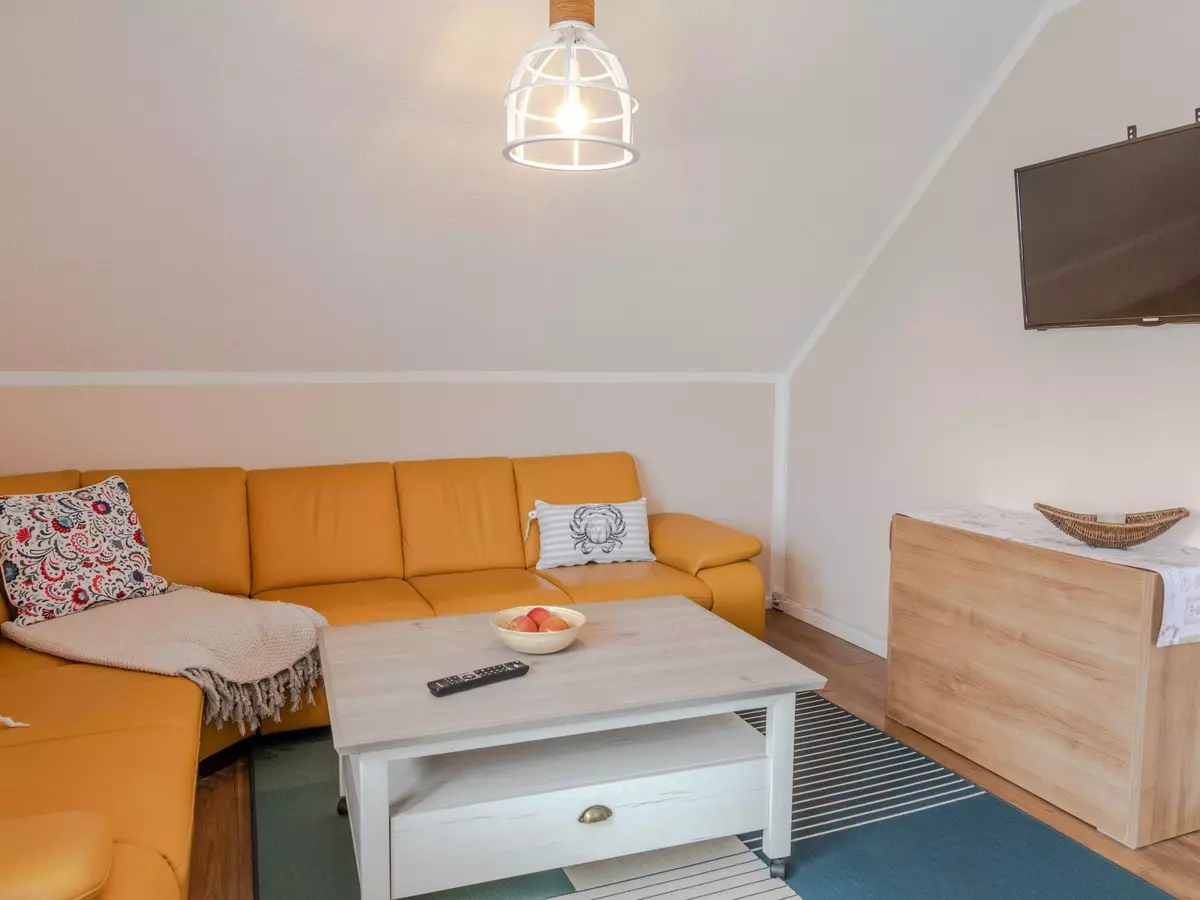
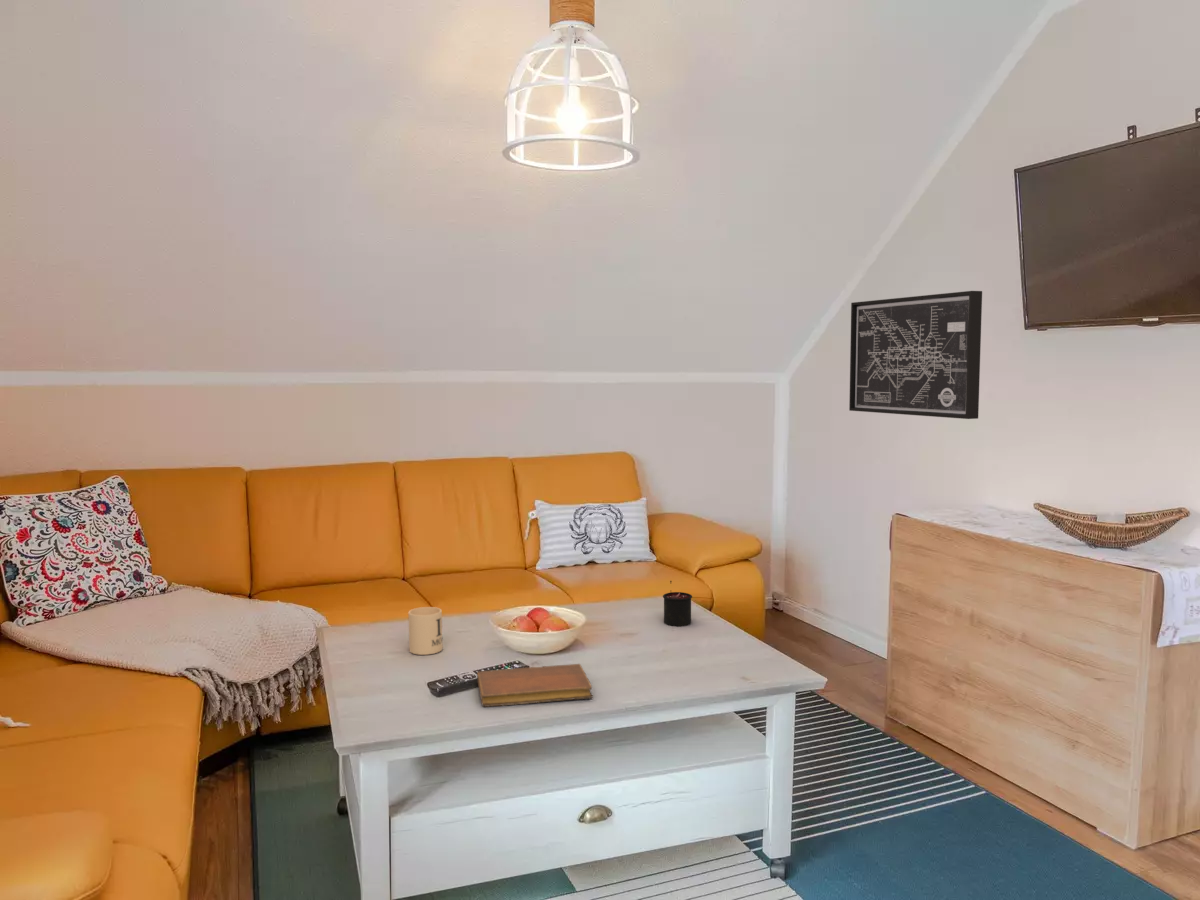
+ notebook [476,663,594,708]
+ mug [407,606,444,656]
+ wall art [848,290,983,420]
+ candle [662,580,693,628]
